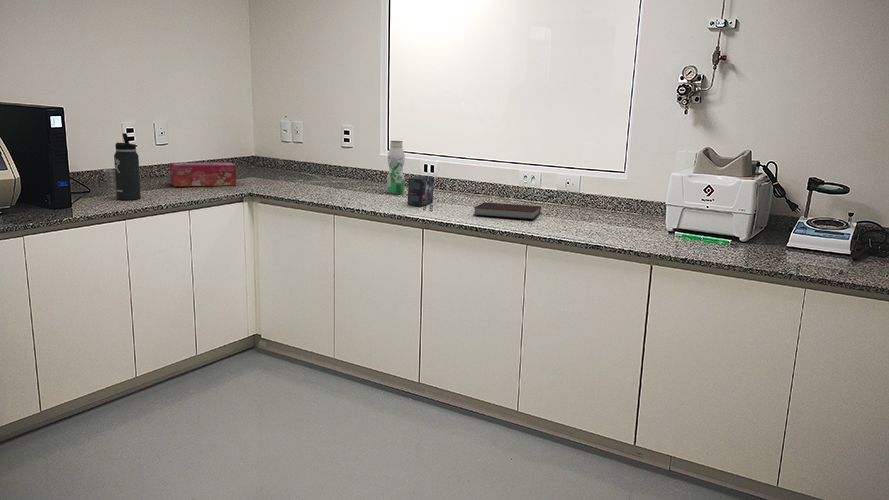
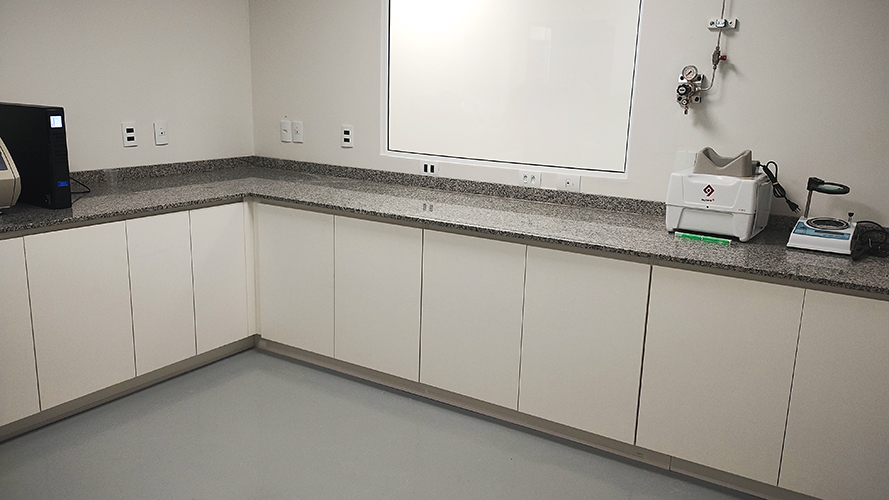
- tissue box [169,162,237,187]
- small box [407,175,435,207]
- thermos bottle [113,132,142,201]
- beverage bottle [386,140,406,195]
- notebook [472,201,542,220]
